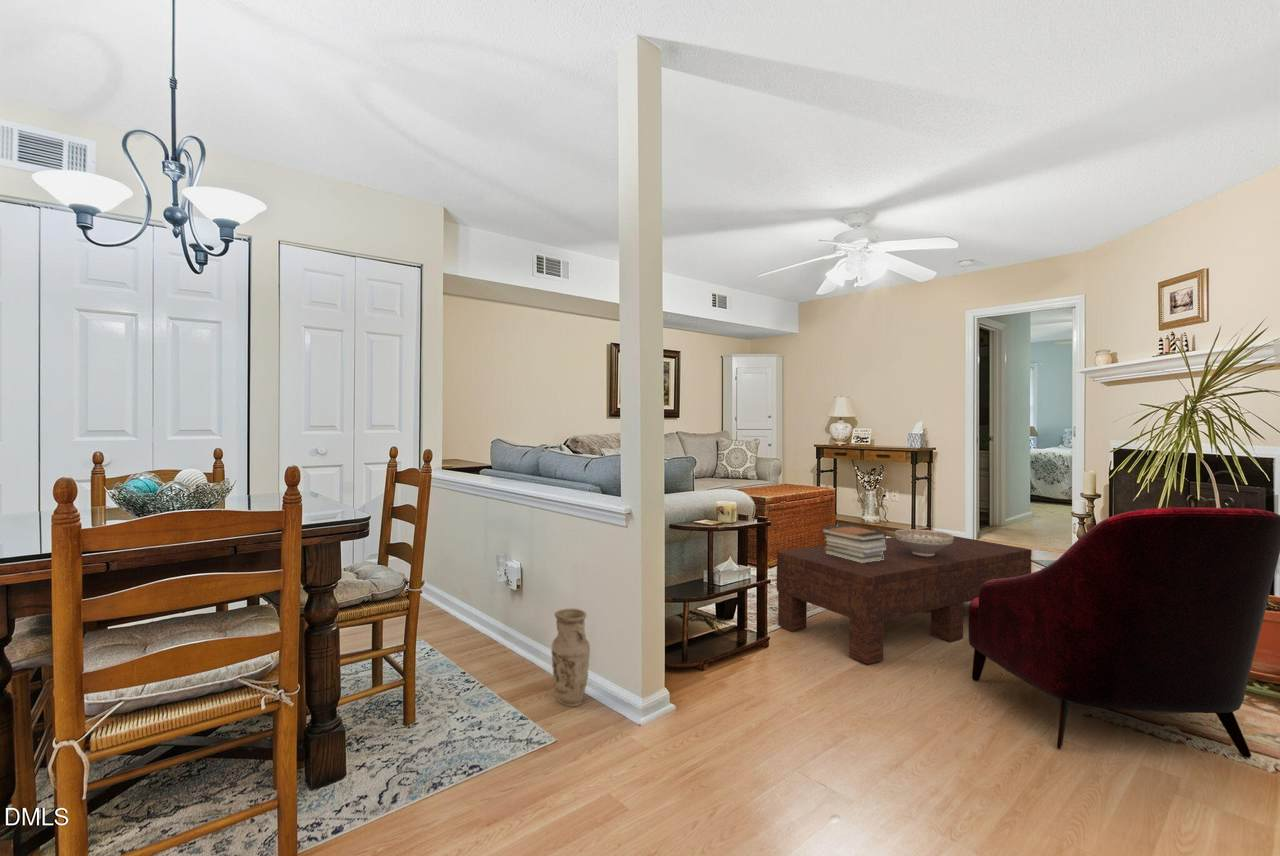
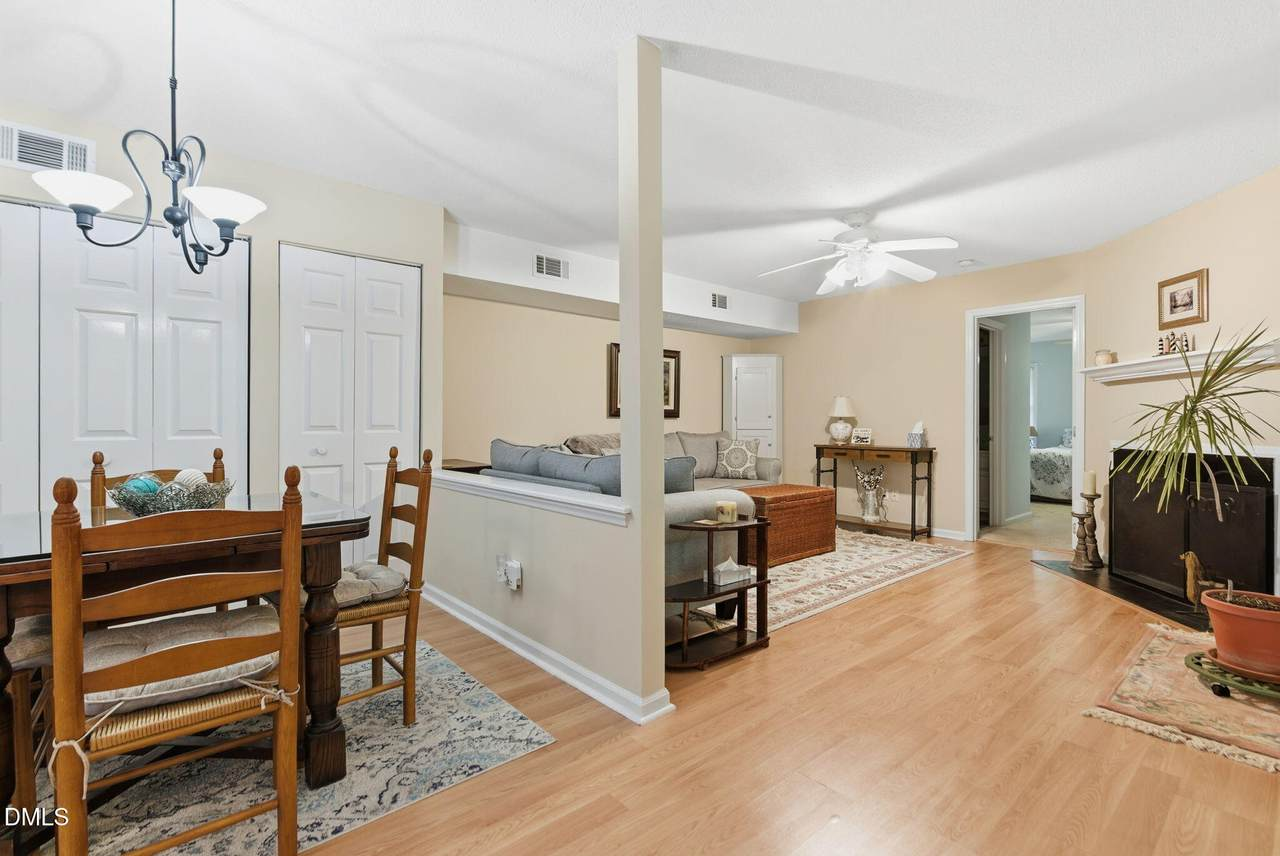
- coffee table [776,535,1032,665]
- vase [551,608,591,707]
- decorative bowl [894,528,954,556]
- book stack [820,524,887,563]
- armchair [967,506,1280,759]
